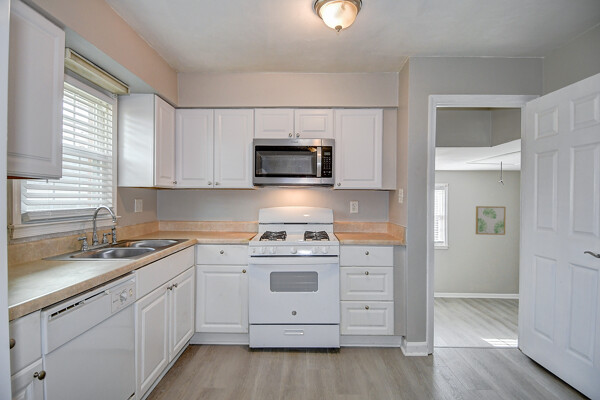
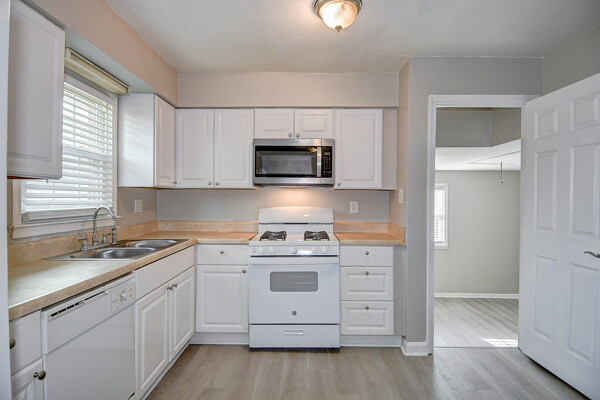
- wall art [475,205,507,236]
